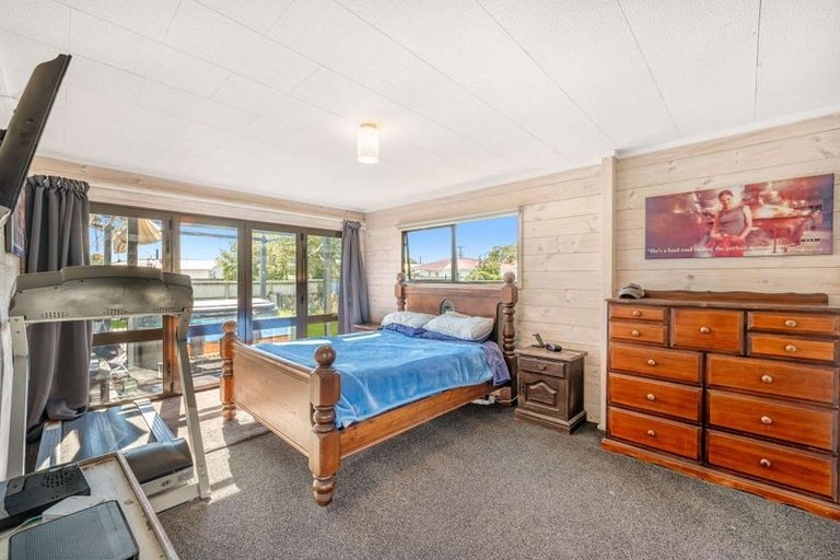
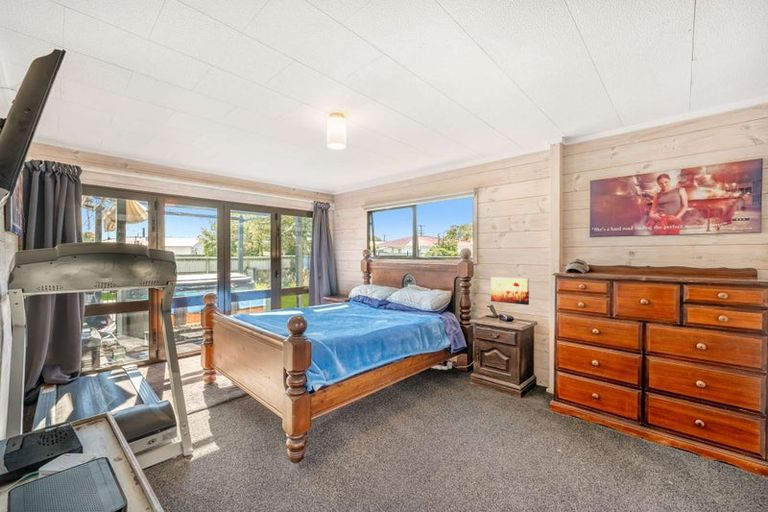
+ wall art [490,276,530,306]
